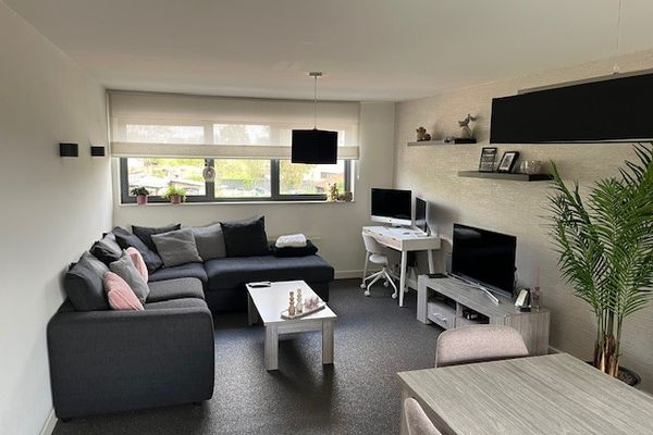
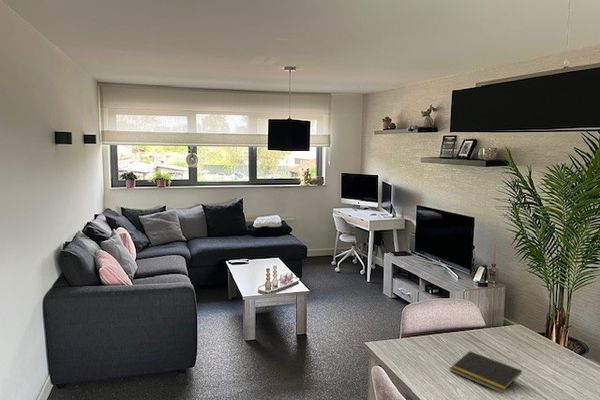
+ notepad [449,350,523,394]
